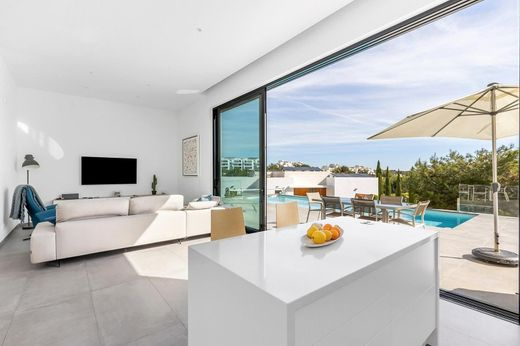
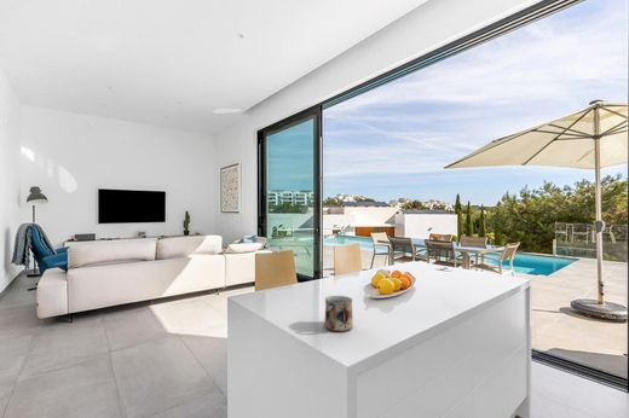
+ mug [323,295,354,333]
